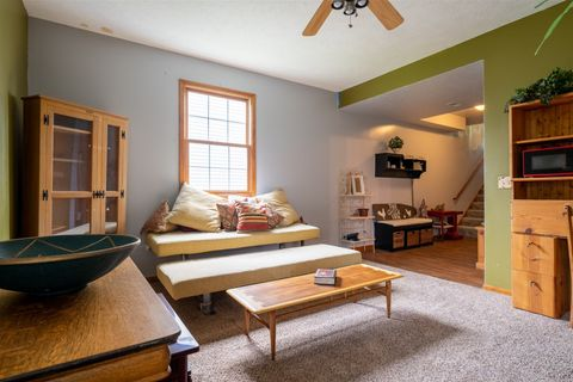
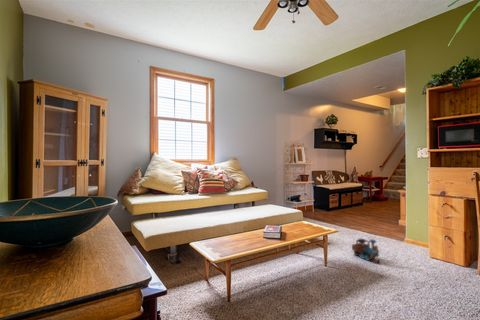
+ toy train [351,238,381,264]
